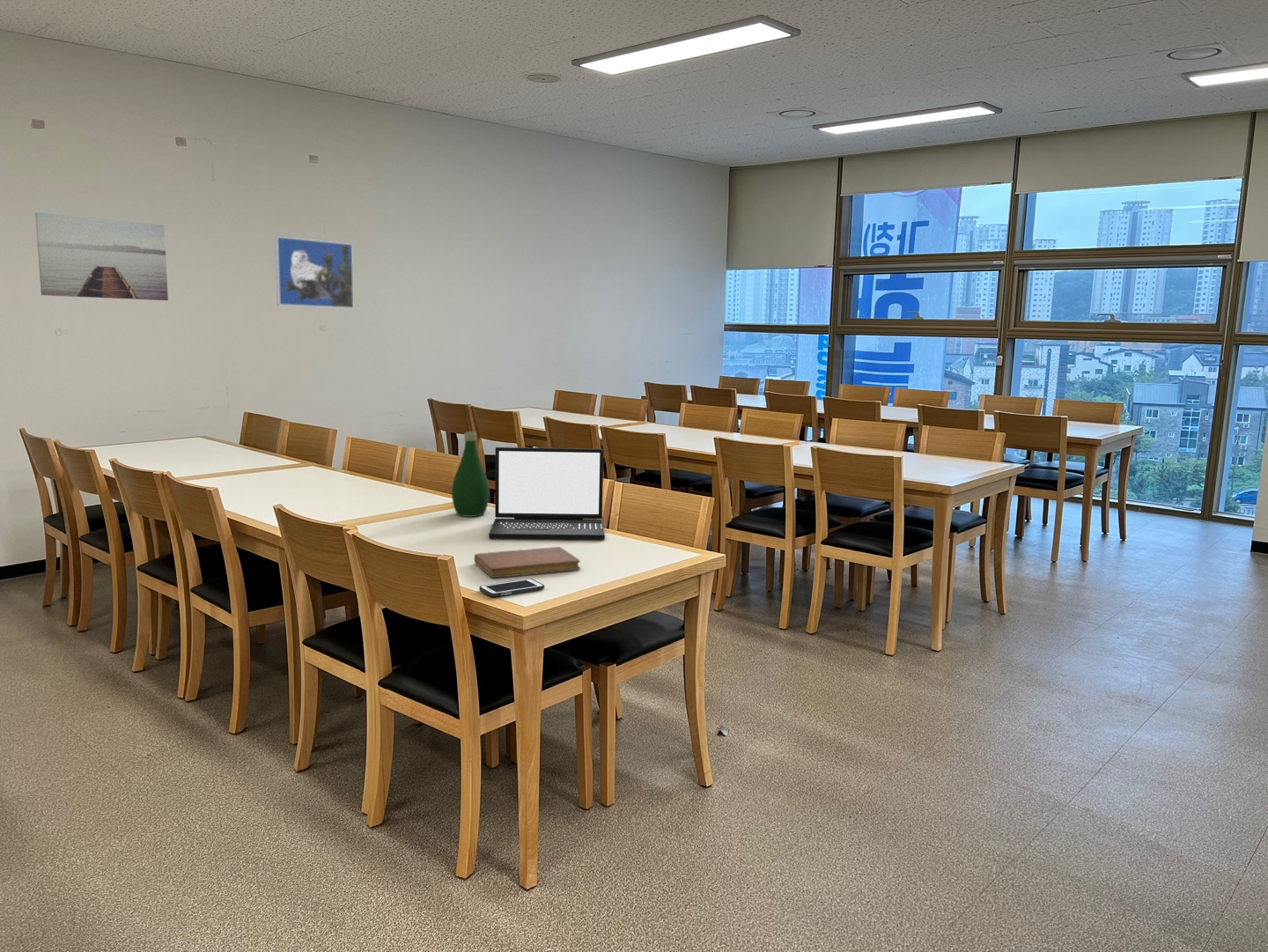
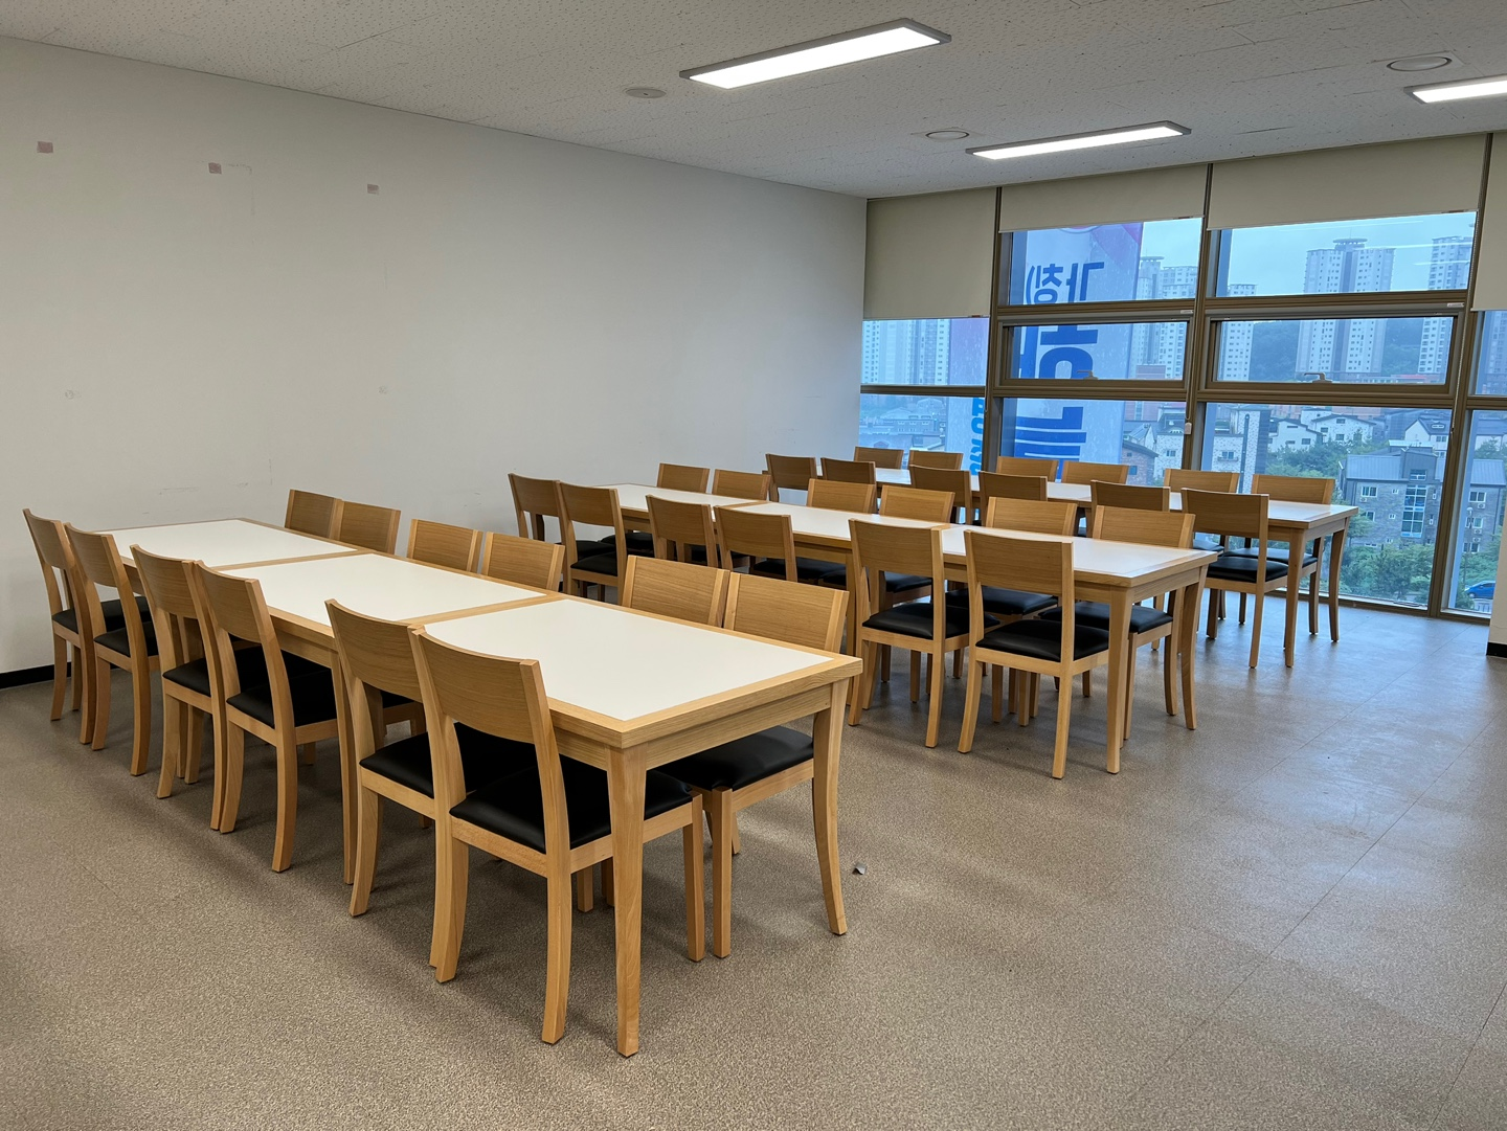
- bottle [451,431,490,518]
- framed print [274,236,355,309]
- laptop [488,446,606,541]
- notebook [474,546,581,579]
- cell phone [479,578,545,597]
- wall art [34,211,169,301]
